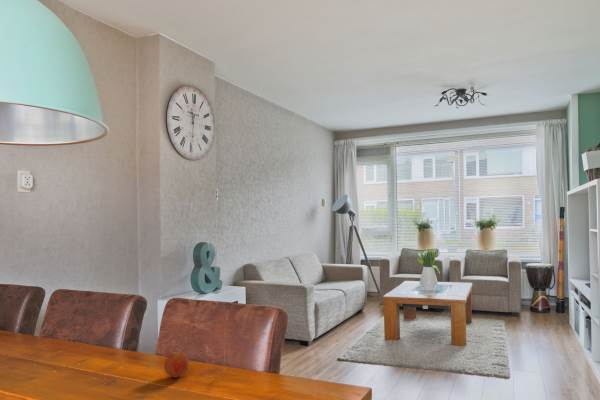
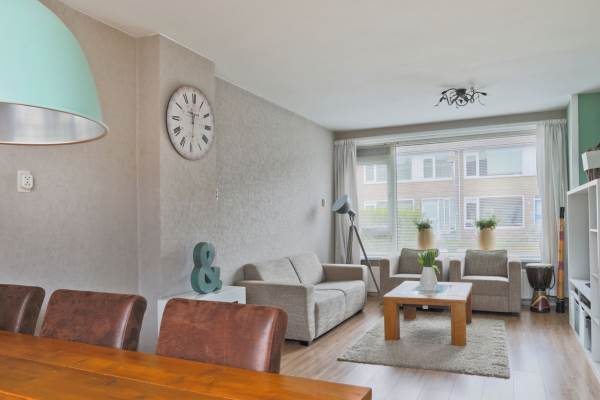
- fruit [163,348,190,379]
